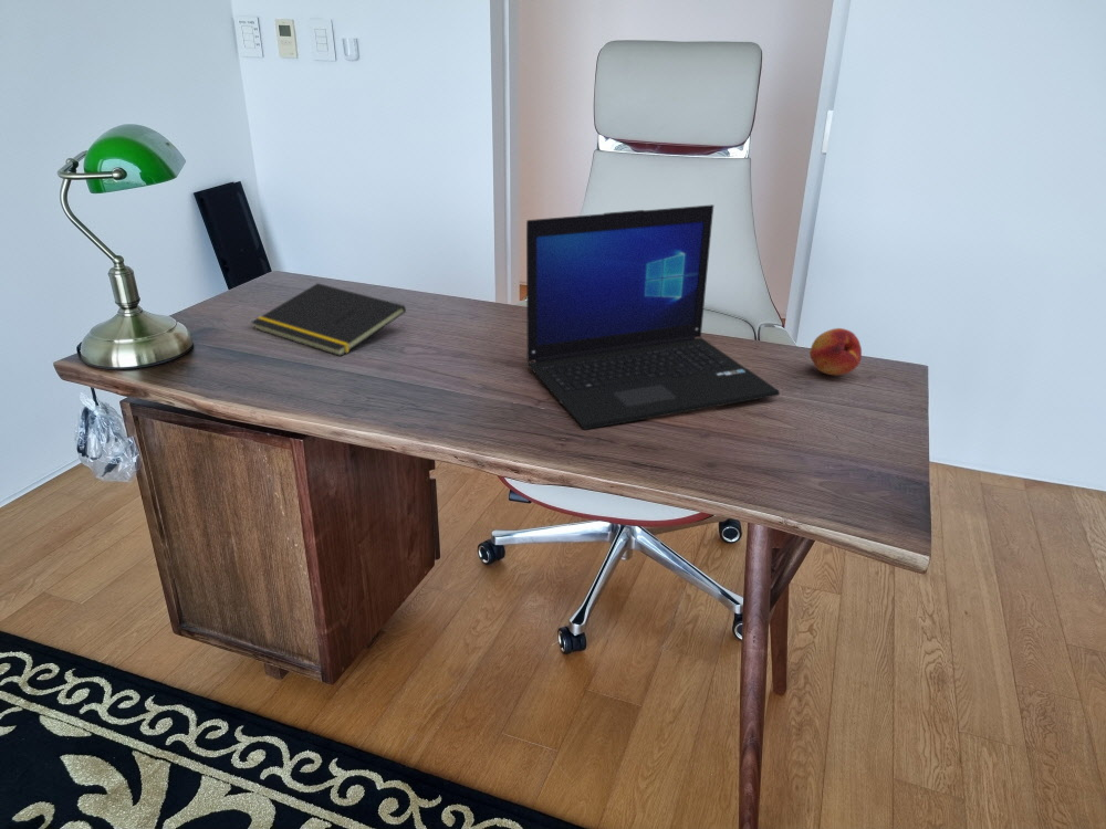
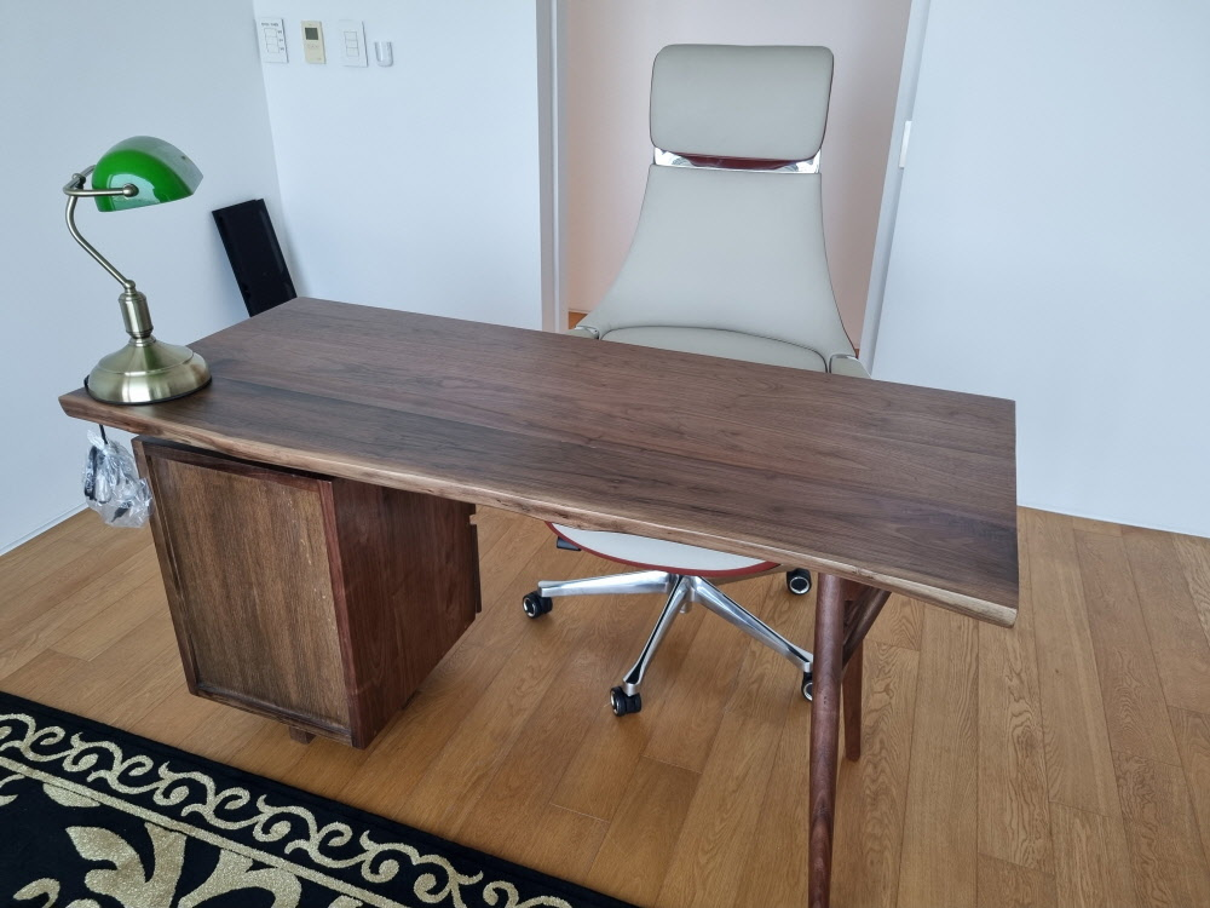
- laptop [525,203,781,431]
- notepad [250,282,407,357]
- fruit [808,327,863,376]
